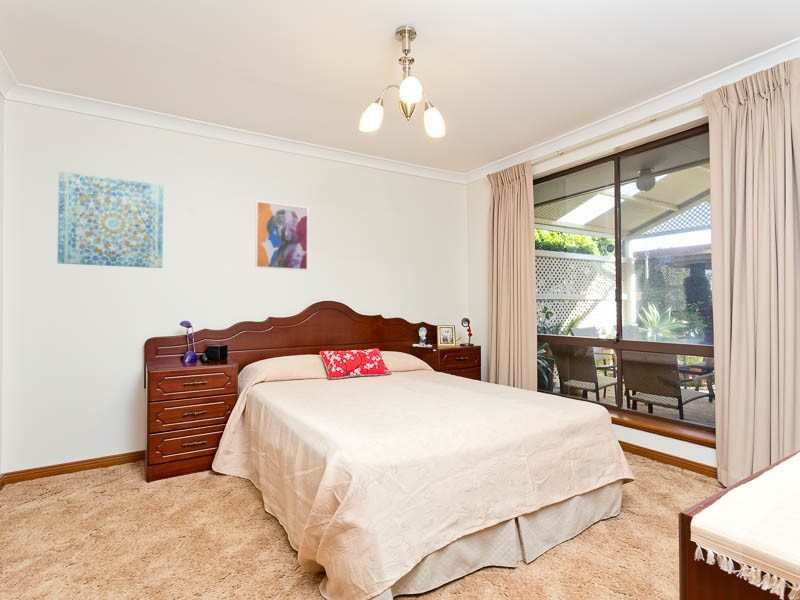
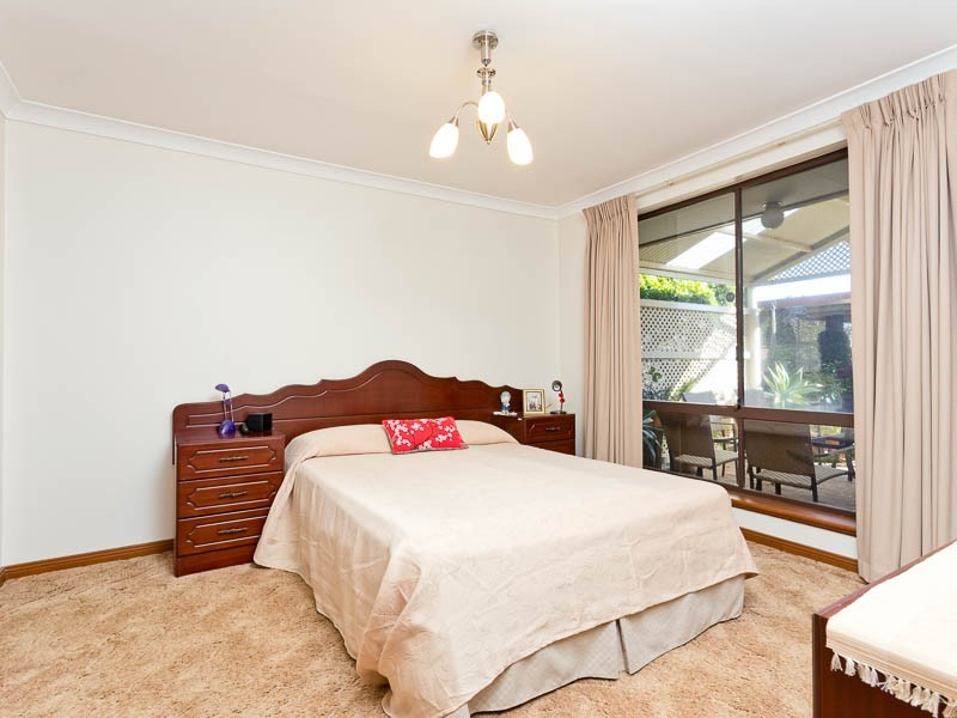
- wall art [254,200,309,271]
- wall art [56,170,164,269]
